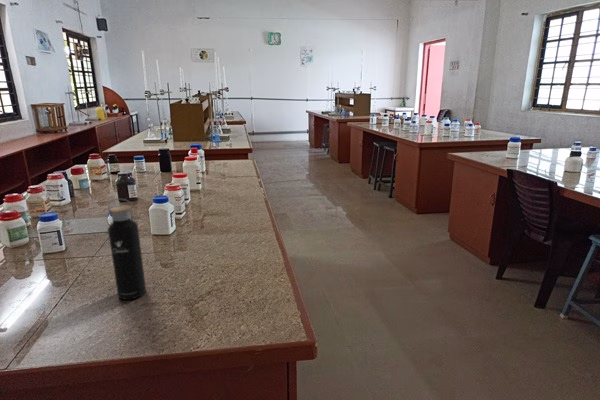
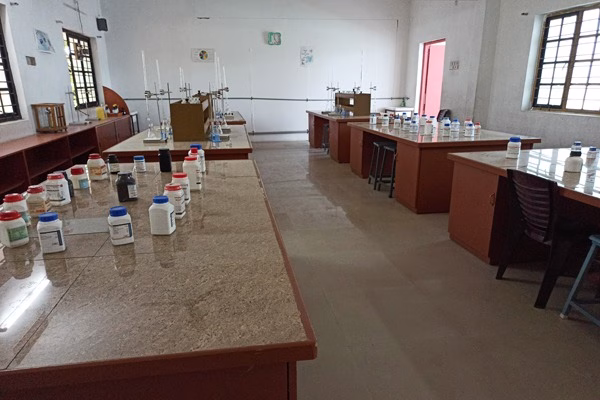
- water bottle [107,198,147,301]
